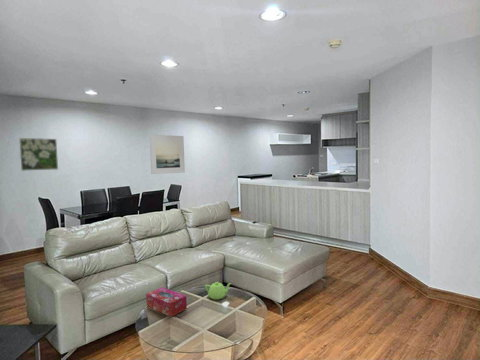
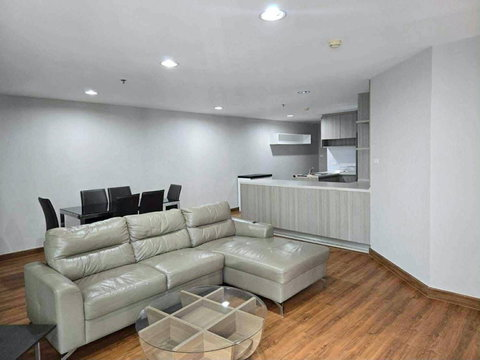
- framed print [18,137,59,172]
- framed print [149,134,186,175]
- tissue box [145,286,188,318]
- teapot [204,281,232,300]
